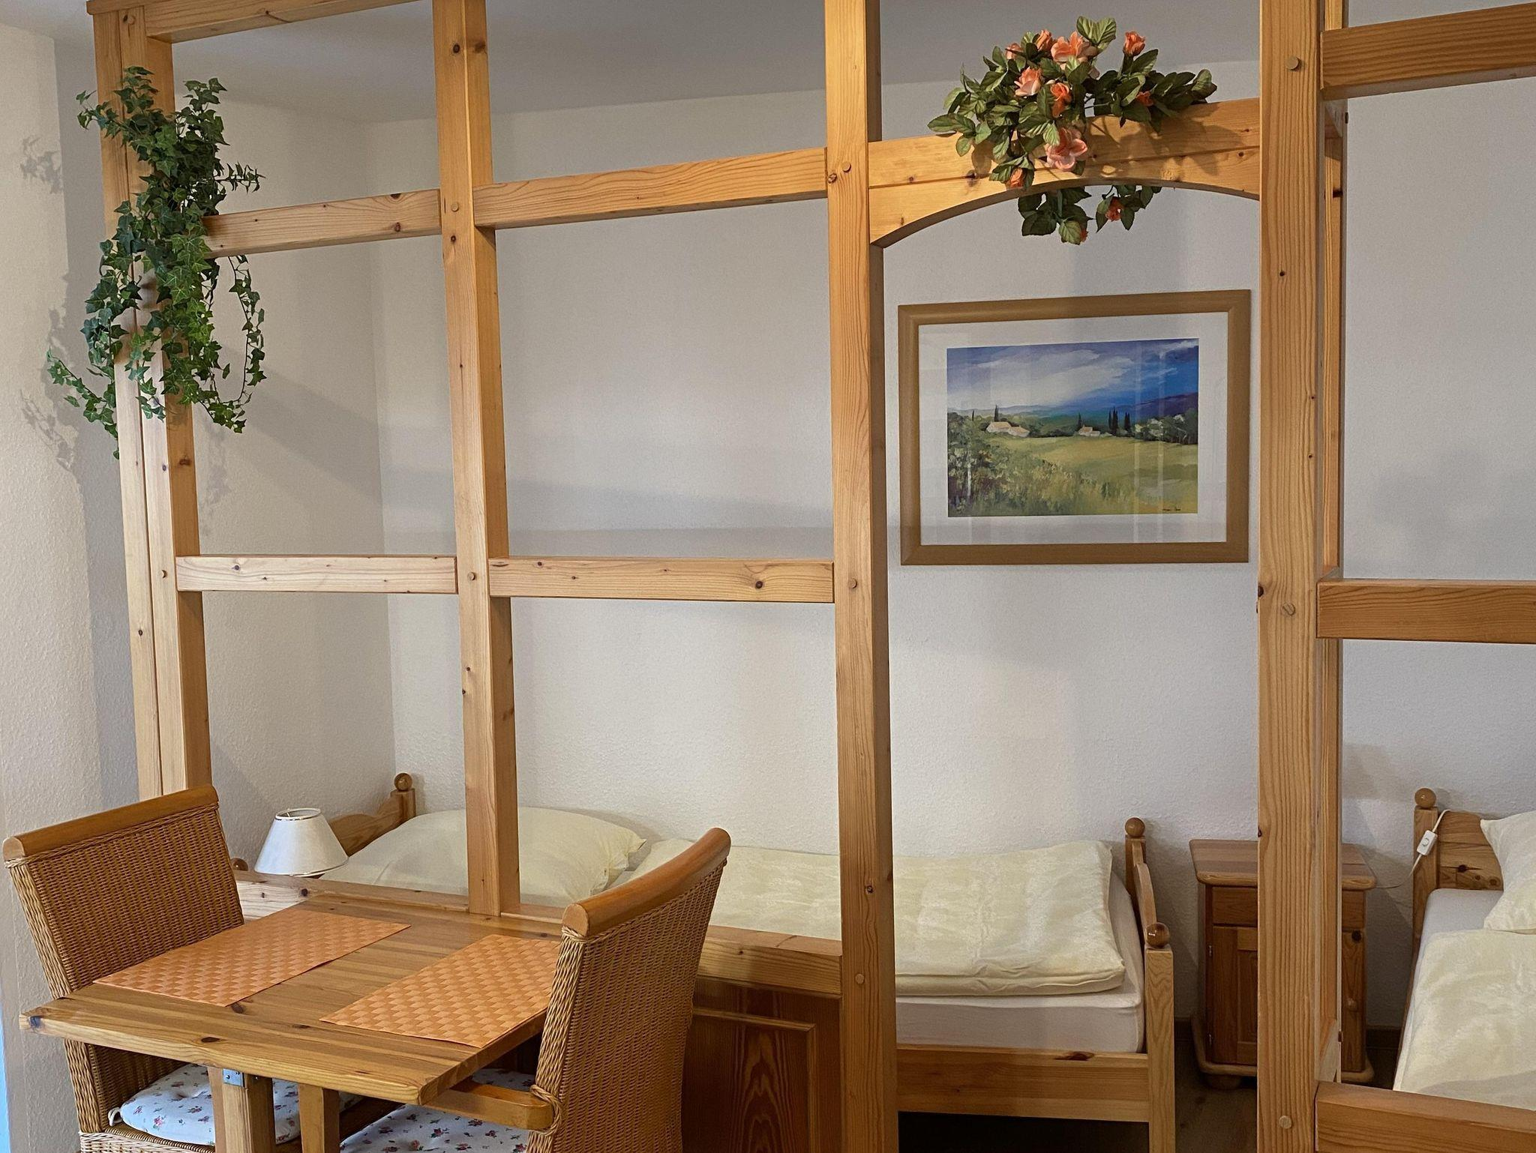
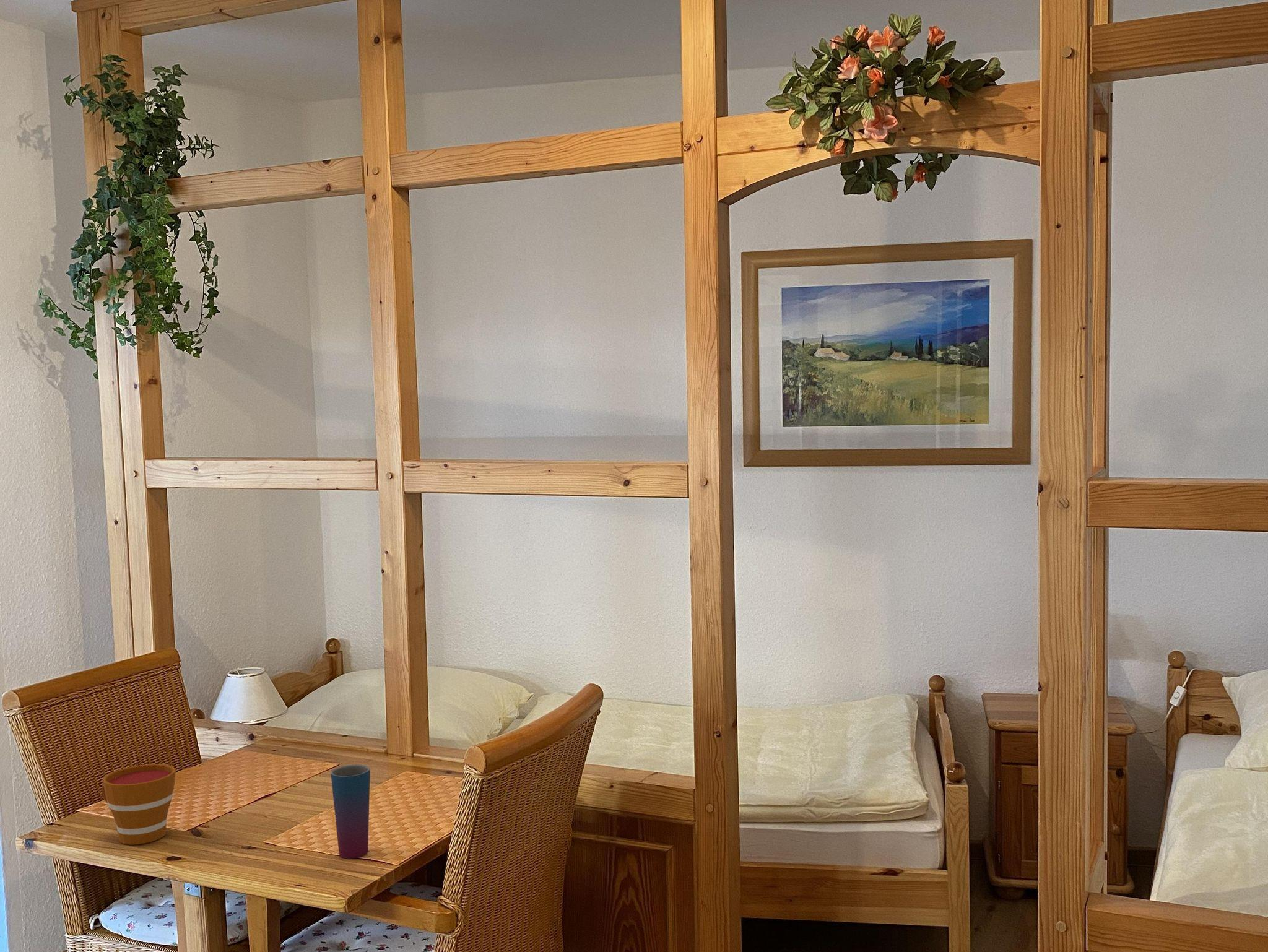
+ cup [102,763,176,846]
+ cup [330,764,371,859]
